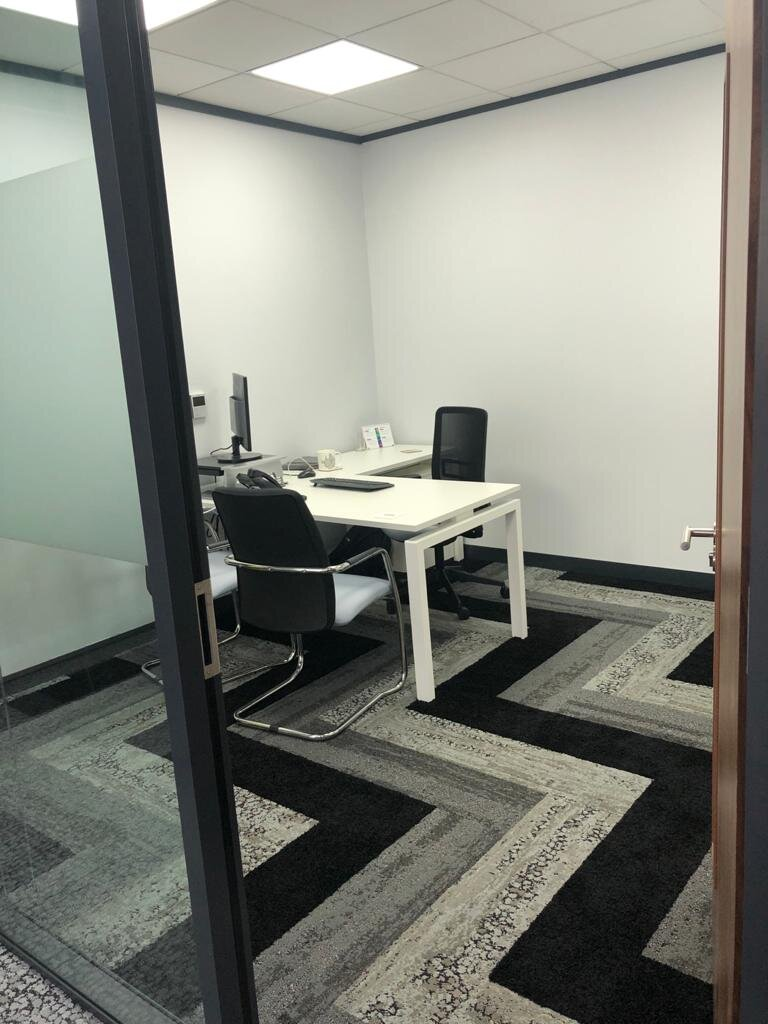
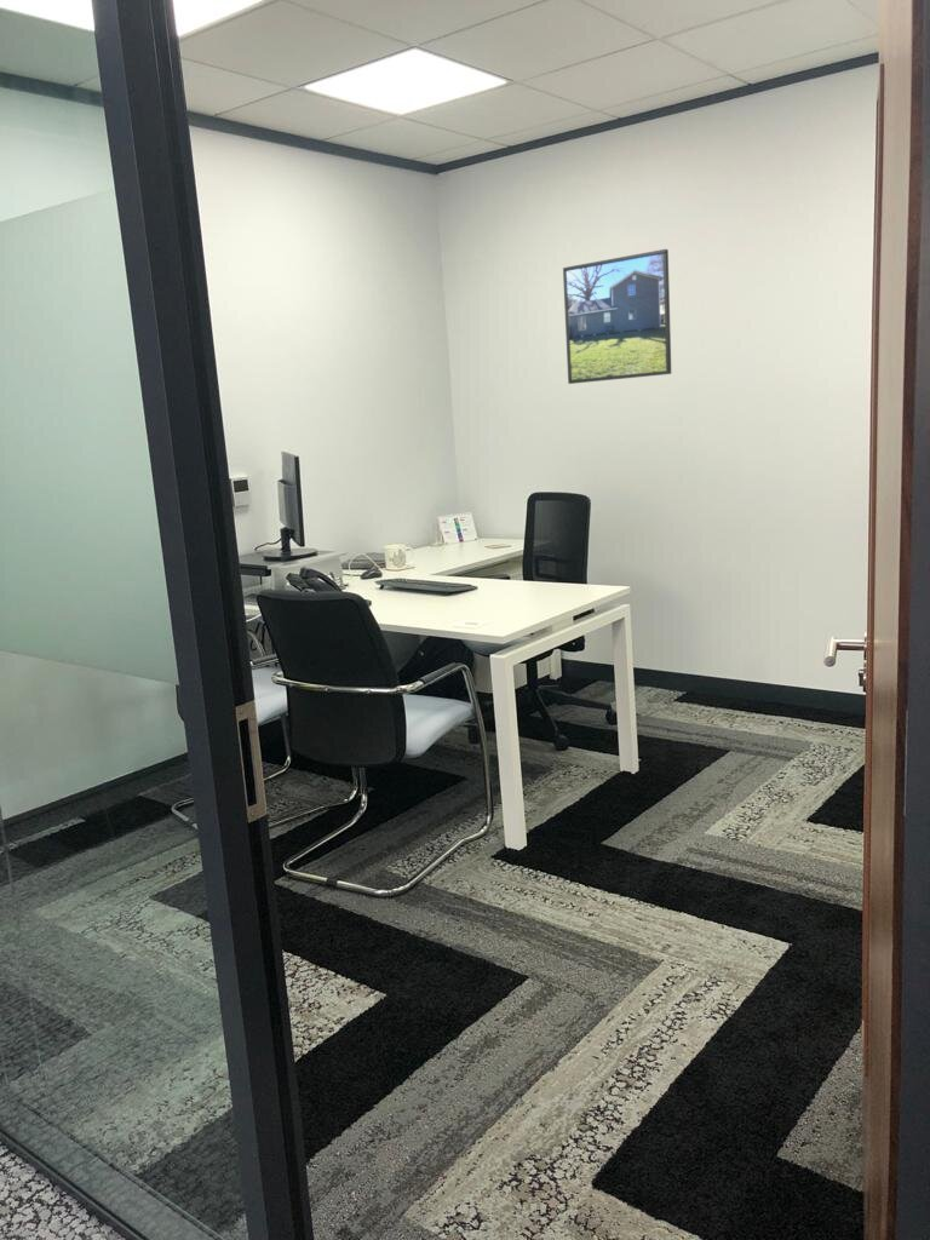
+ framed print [562,248,672,385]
